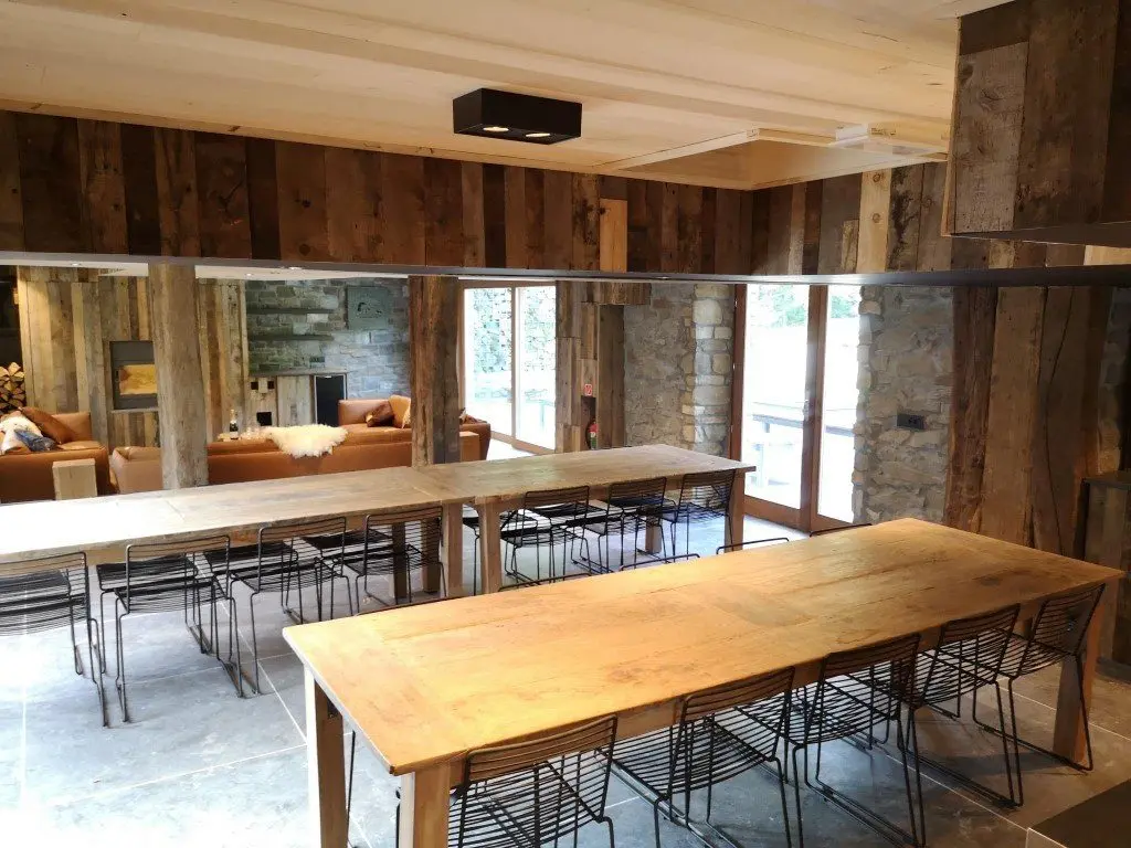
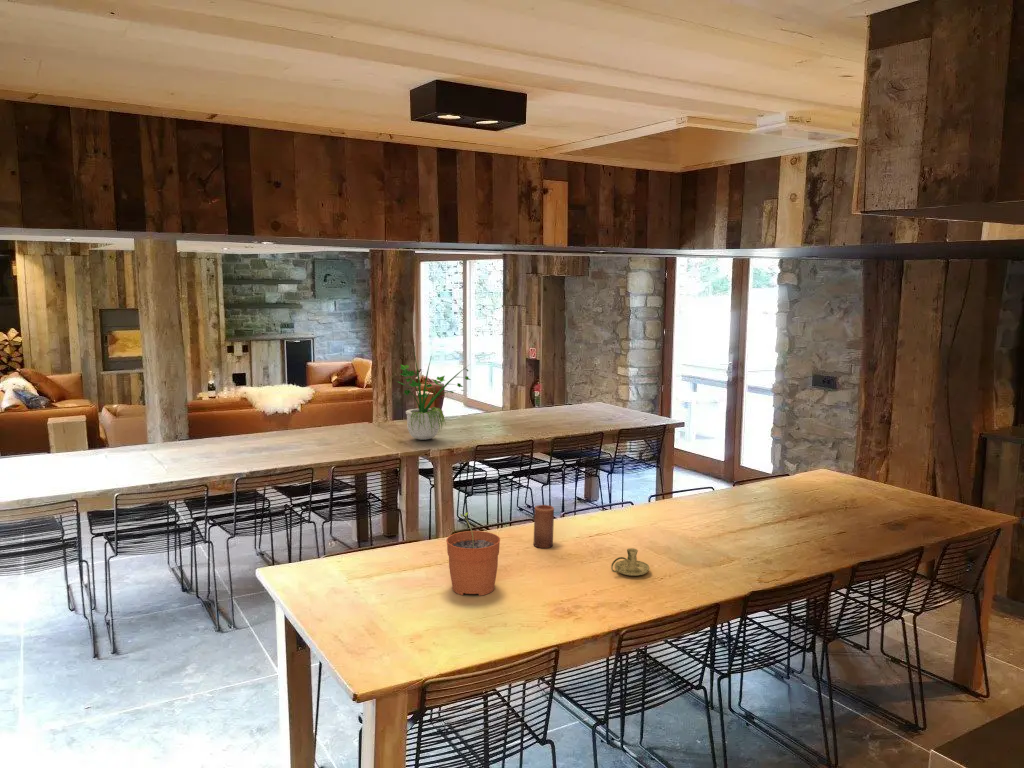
+ candle [532,504,555,549]
+ candlestick [610,547,651,577]
+ plant pot [445,511,501,597]
+ potted plant [395,349,472,441]
